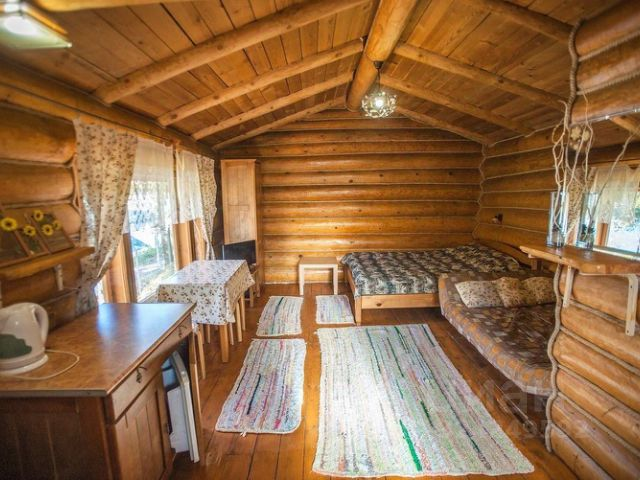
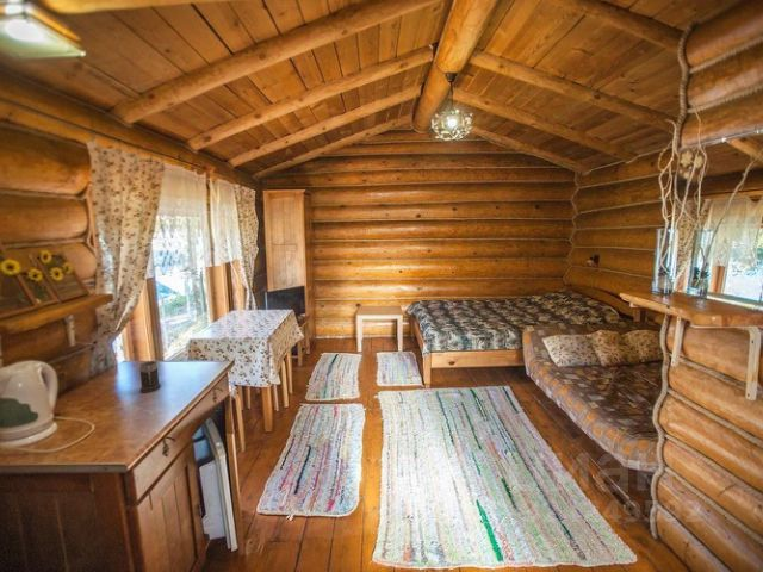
+ mug [138,360,162,393]
